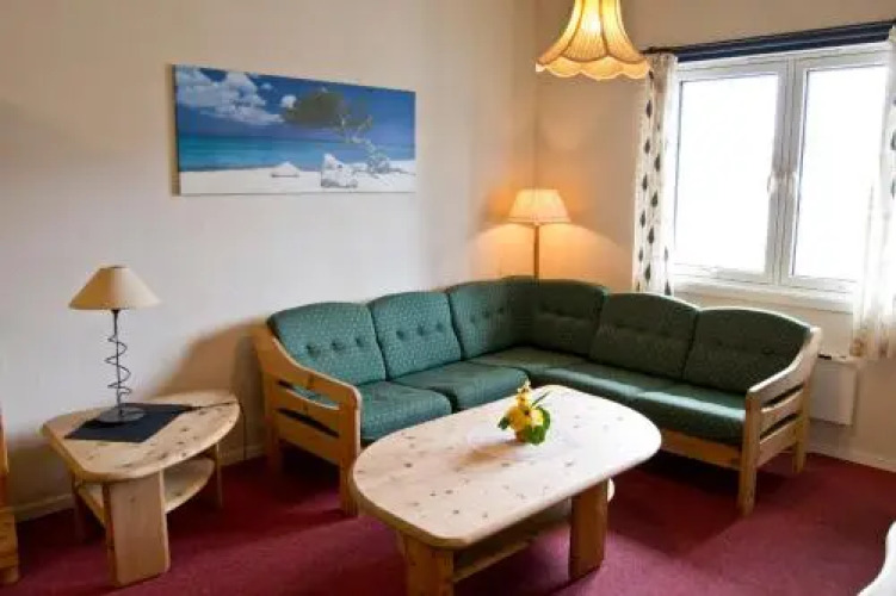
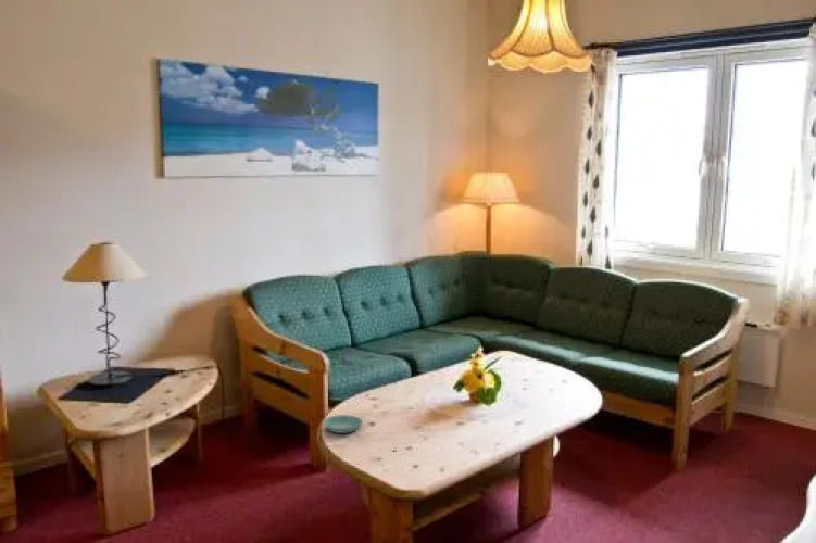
+ saucer [322,414,364,434]
